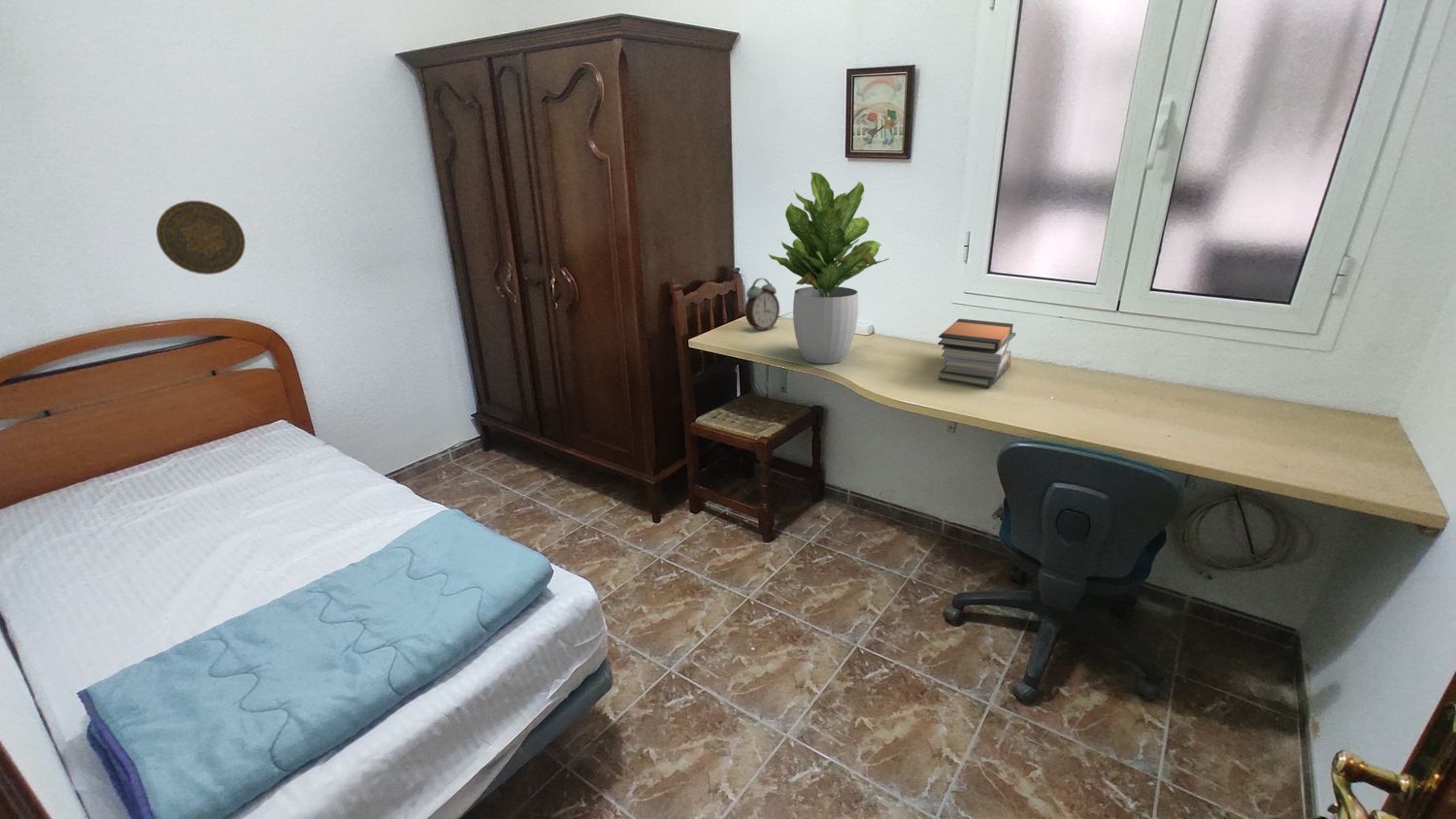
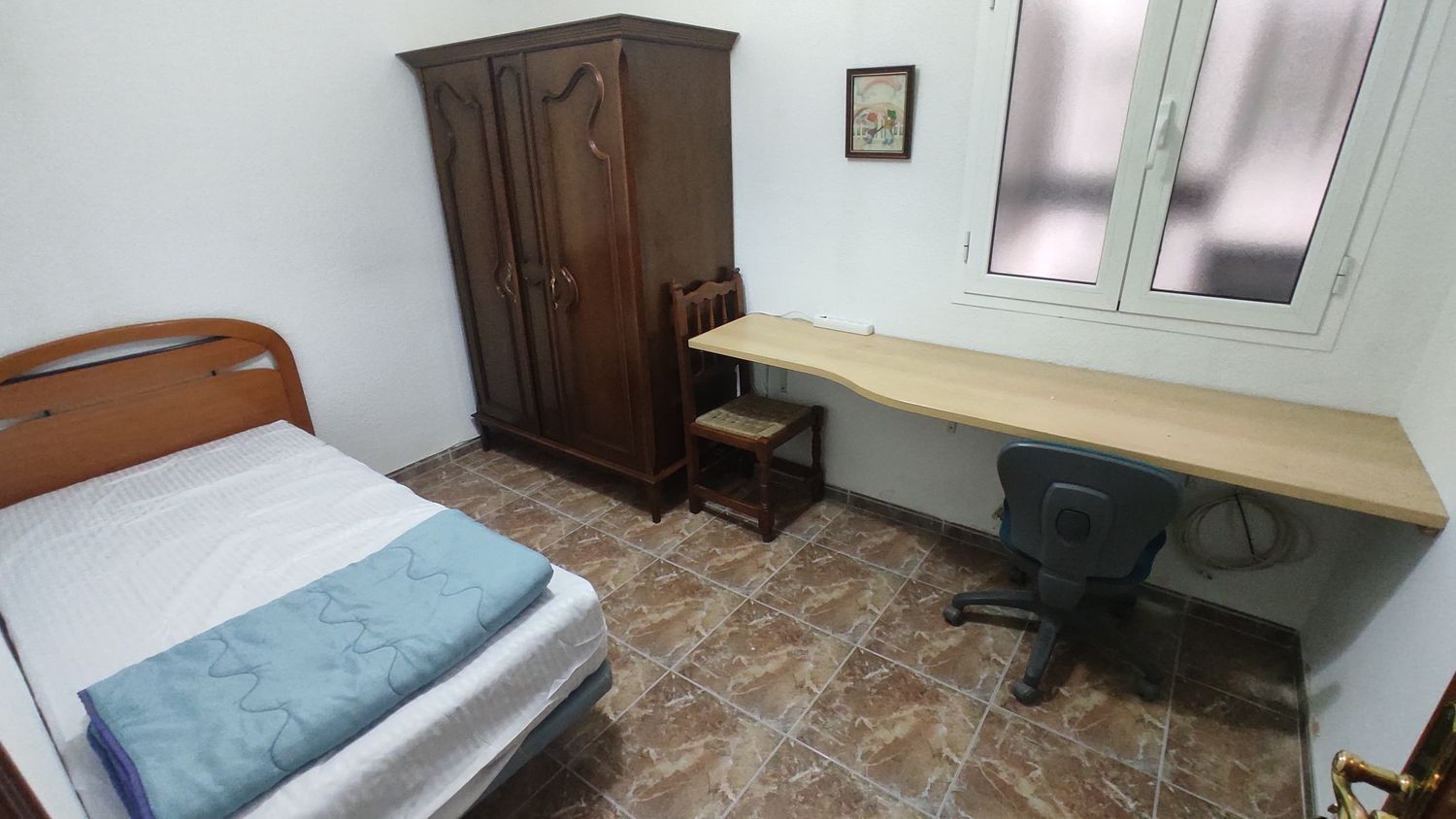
- potted plant [768,172,890,365]
- book stack [937,317,1016,388]
- alarm clock [744,278,780,332]
- decorative plate [155,200,247,276]
